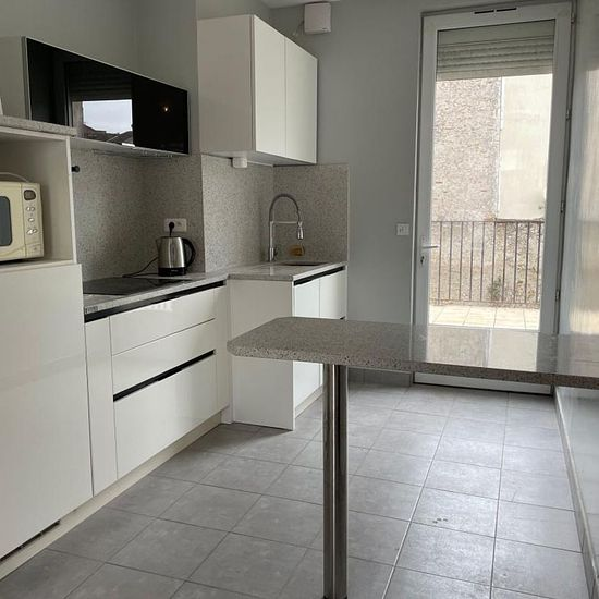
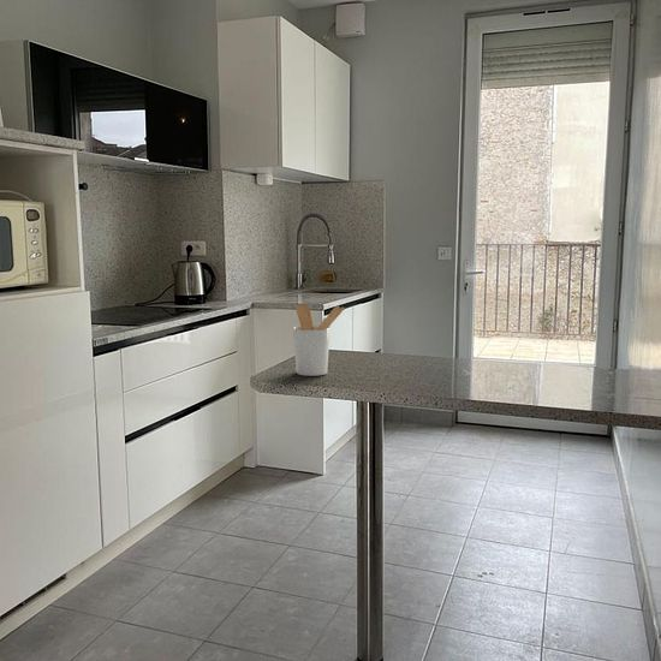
+ utensil holder [292,303,346,377]
